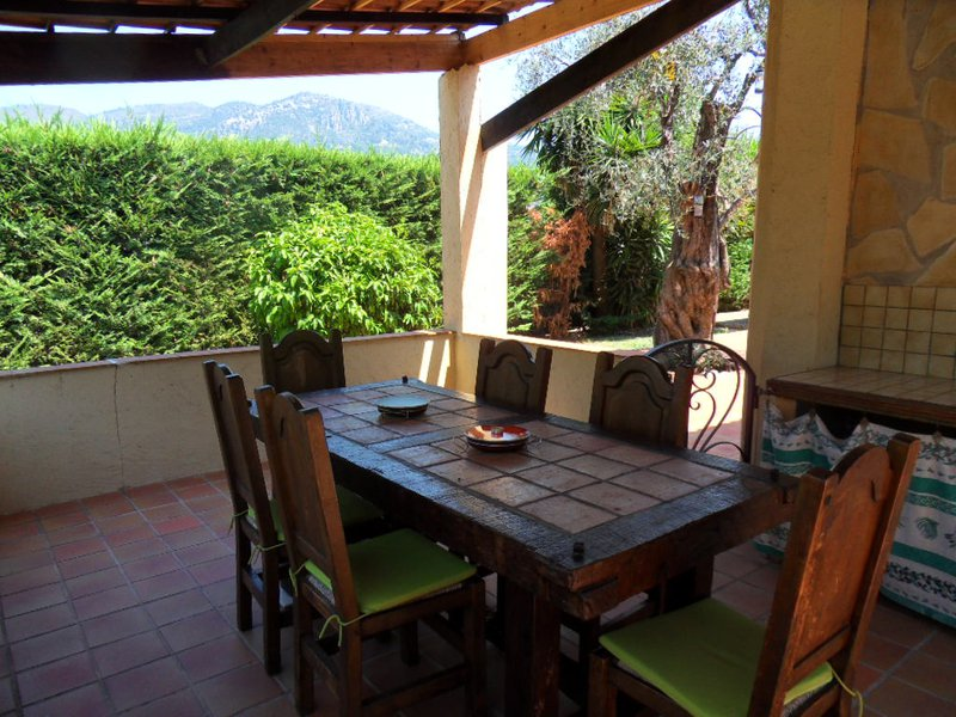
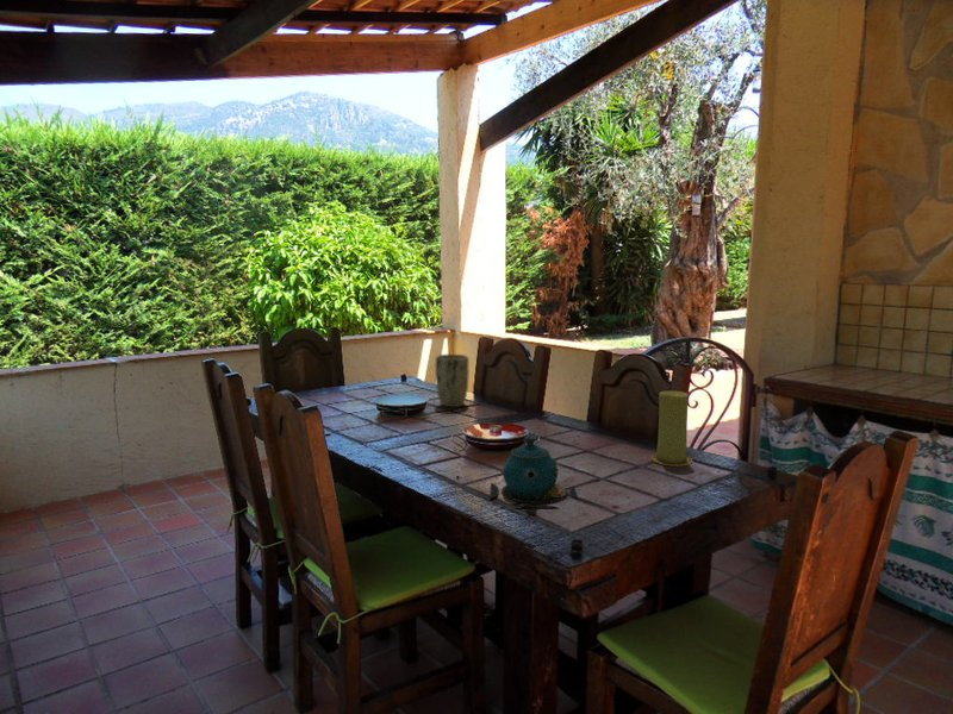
+ candle [650,390,693,468]
+ plant pot [435,353,471,408]
+ teapot [488,434,579,509]
